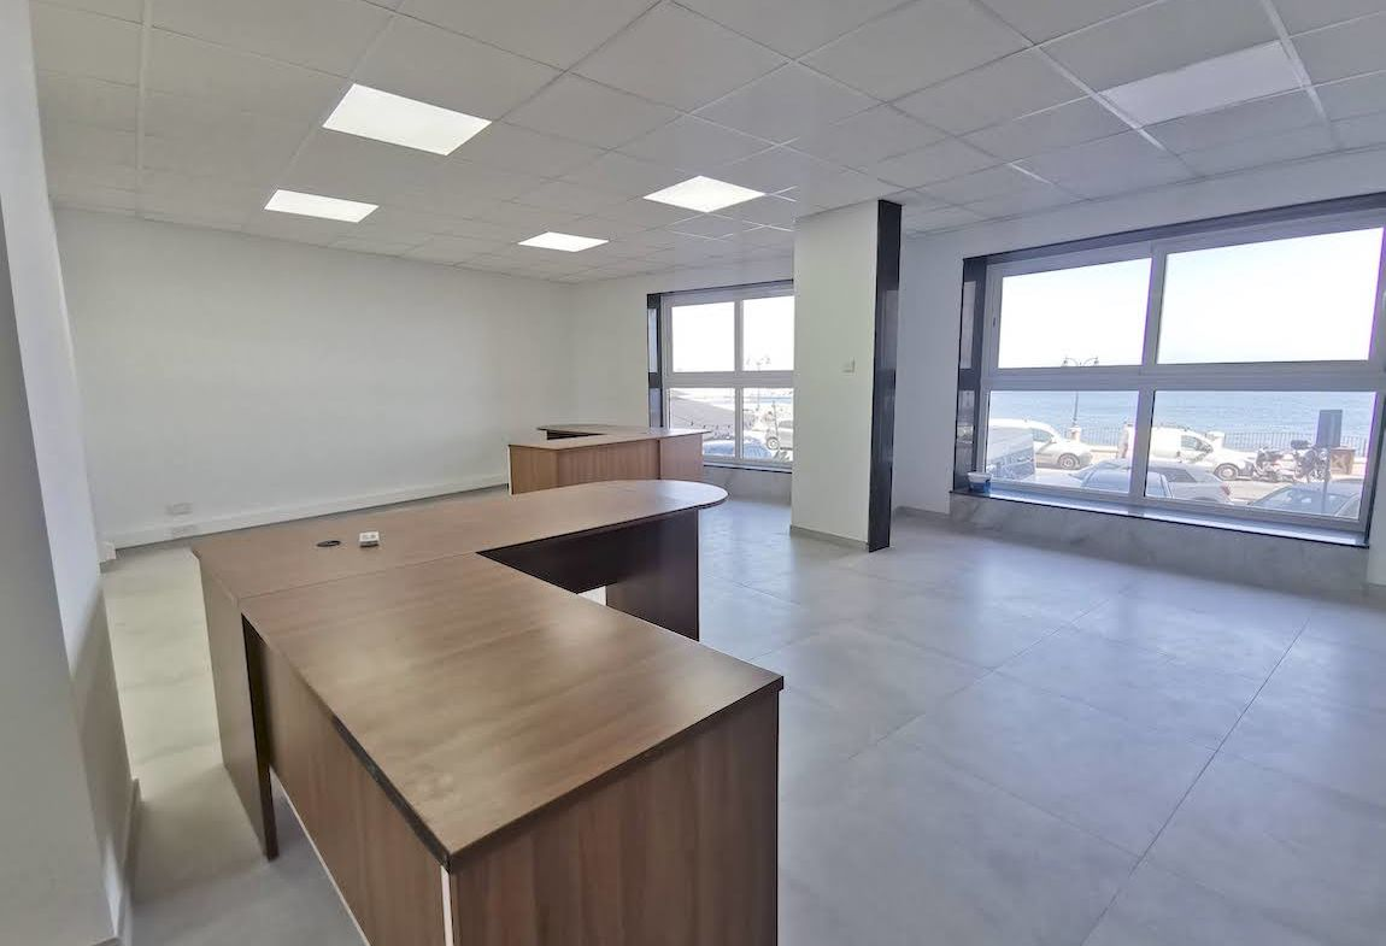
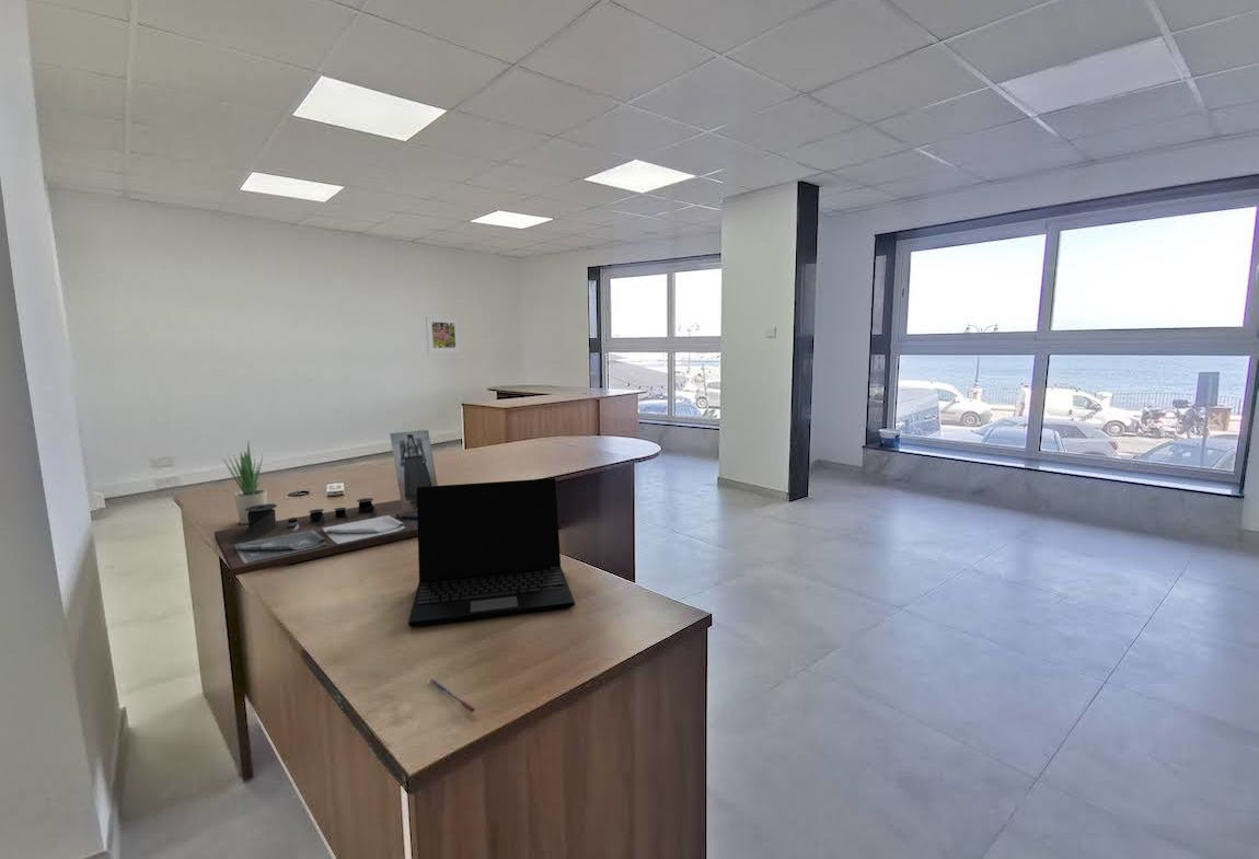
+ pen [430,678,476,712]
+ potted plant [222,440,268,525]
+ laptop [407,477,576,627]
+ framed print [425,315,462,355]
+ desk organizer [213,429,439,577]
